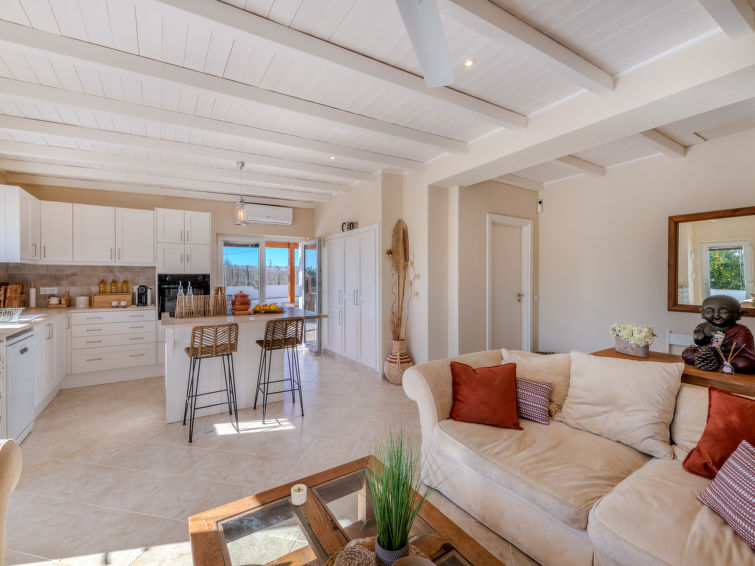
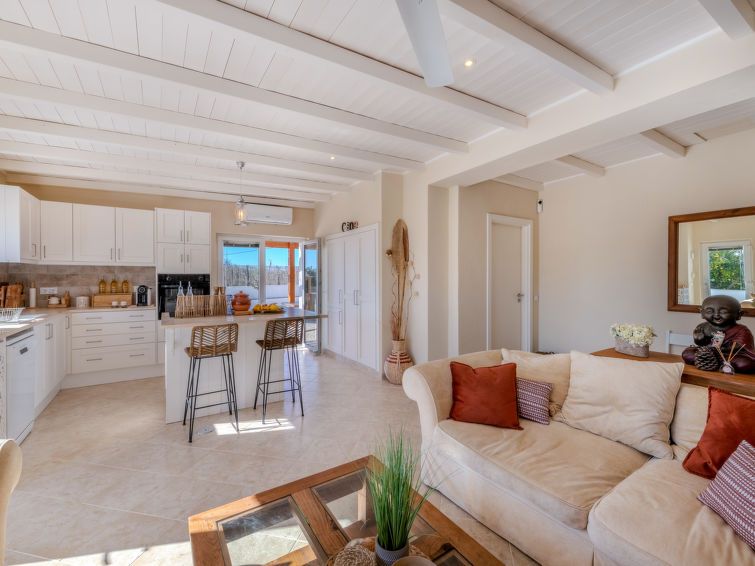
- candle [290,483,308,506]
